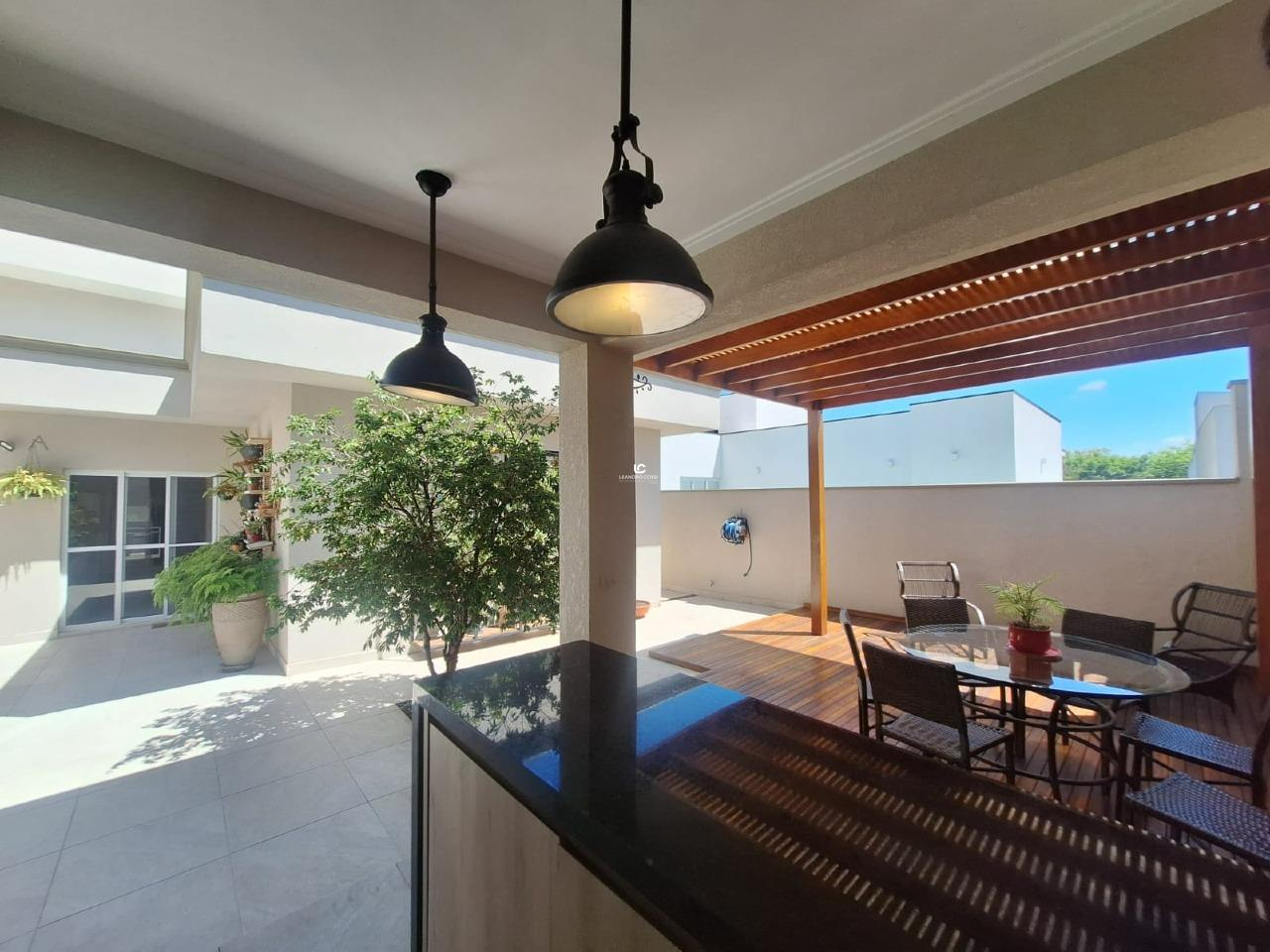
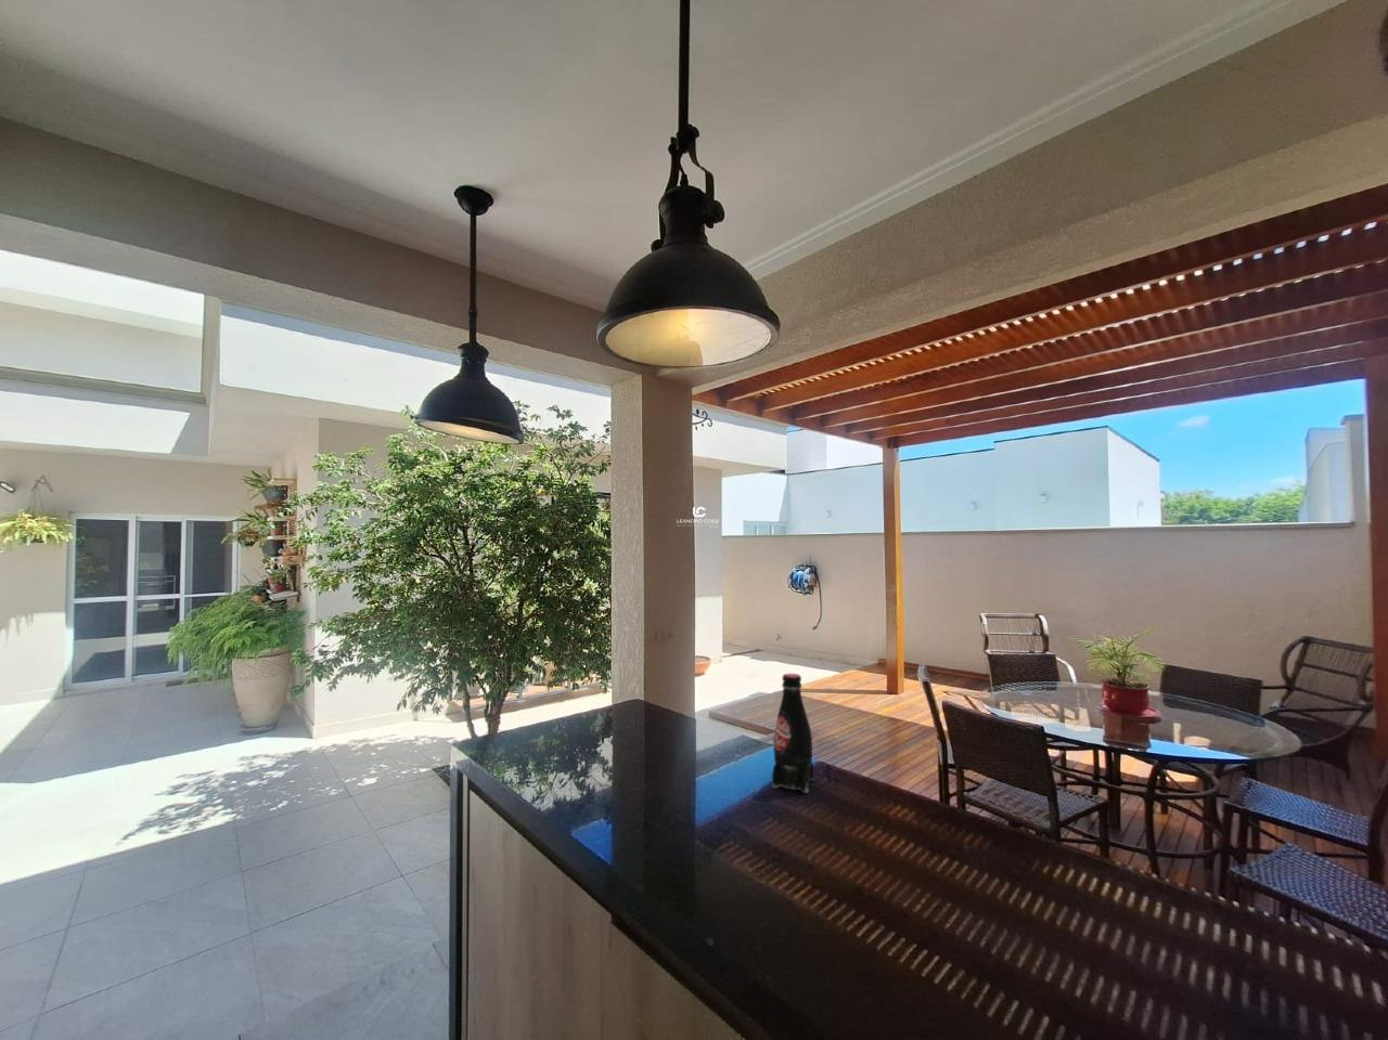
+ bottle [771,673,814,794]
